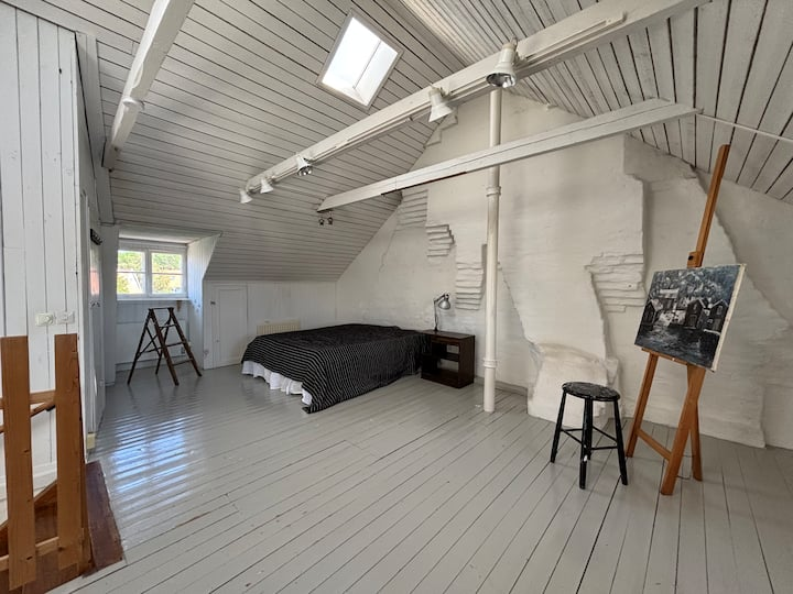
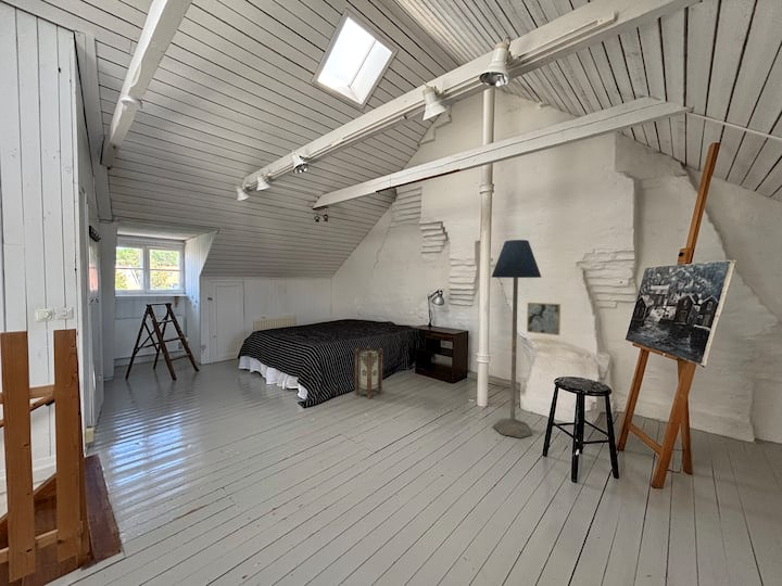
+ lantern [354,346,383,399]
+ floor lamp [491,239,542,438]
+ wall art [526,302,562,336]
